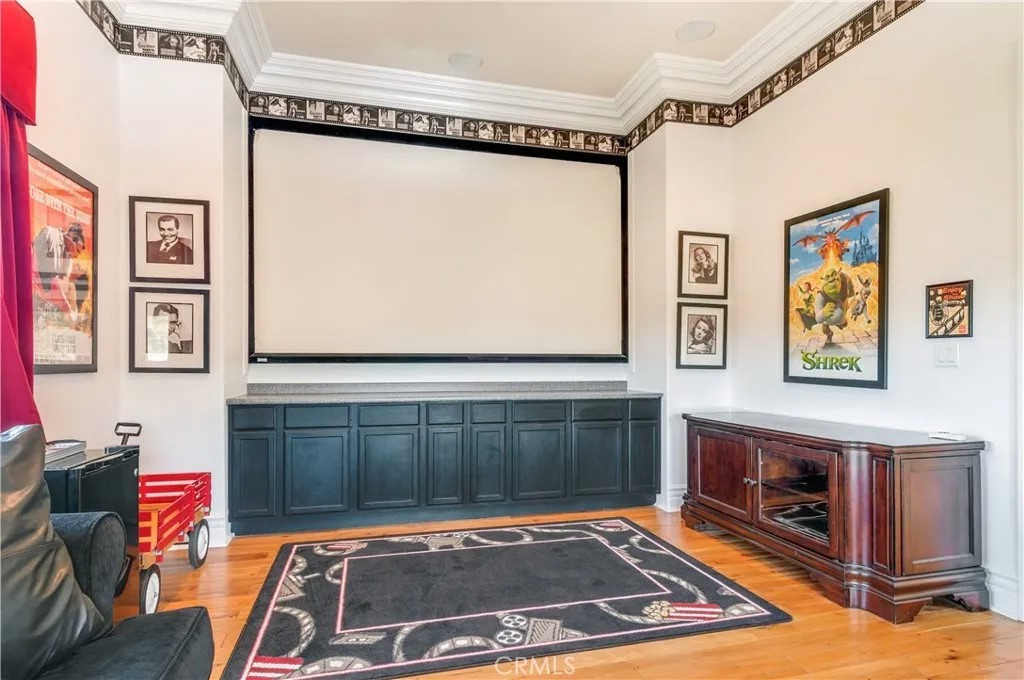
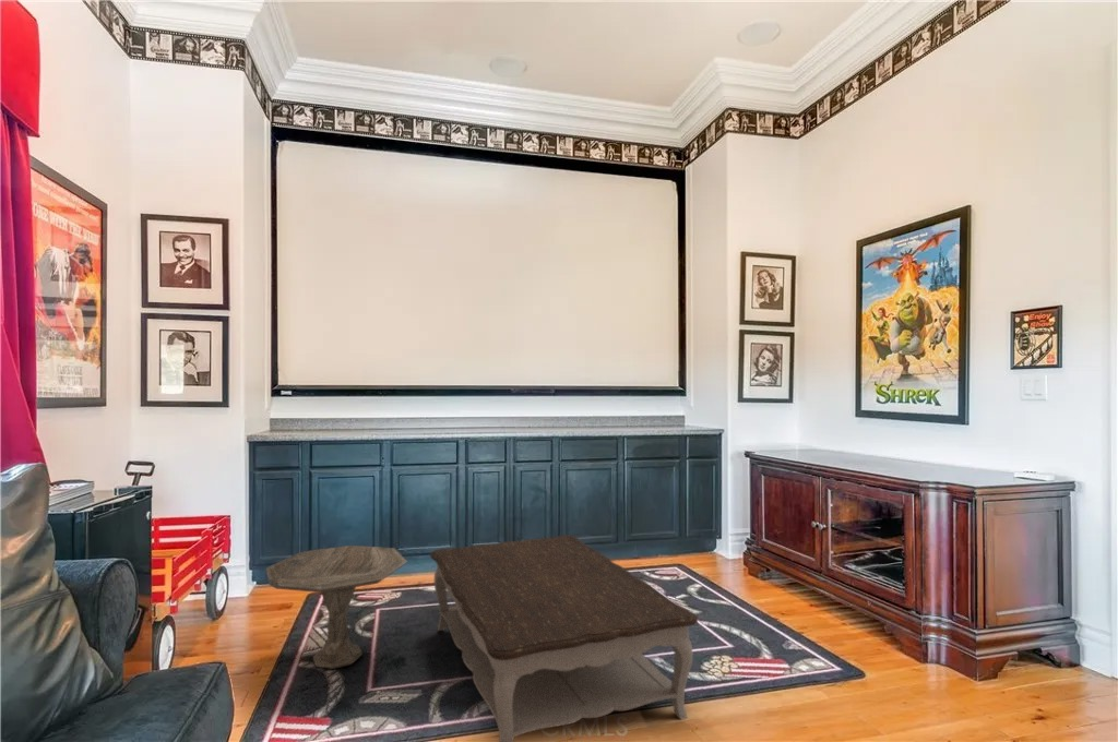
+ coffee table [429,534,699,742]
+ side table [265,544,408,670]
